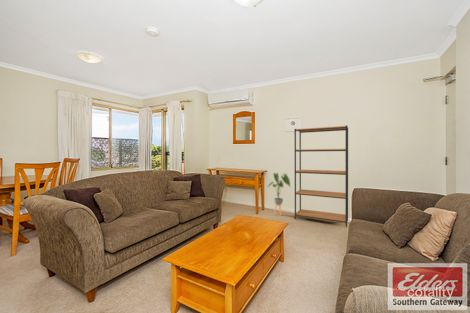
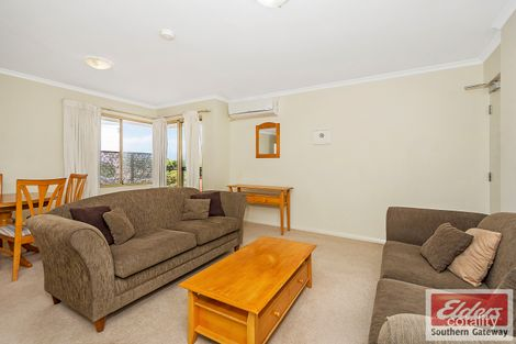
- house plant [266,172,292,216]
- bookshelf [294,124,349,228]
